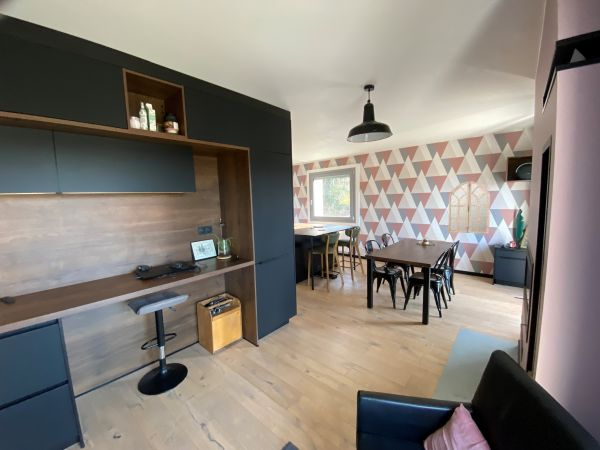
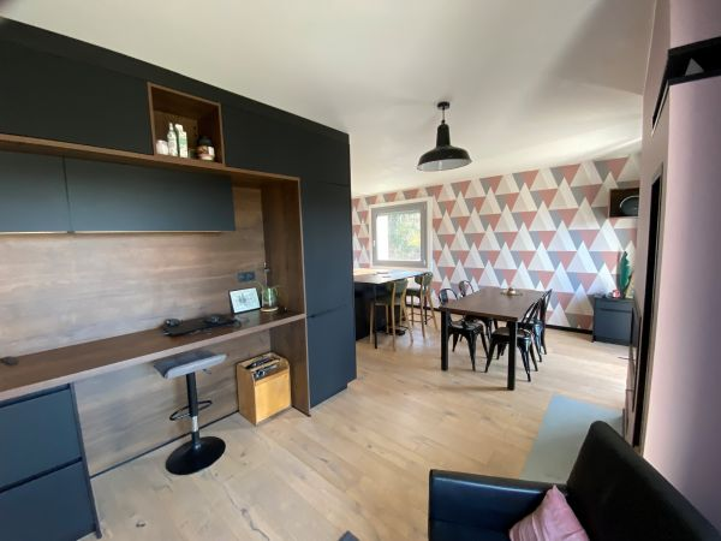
- home mirror [447,180,491,235]
